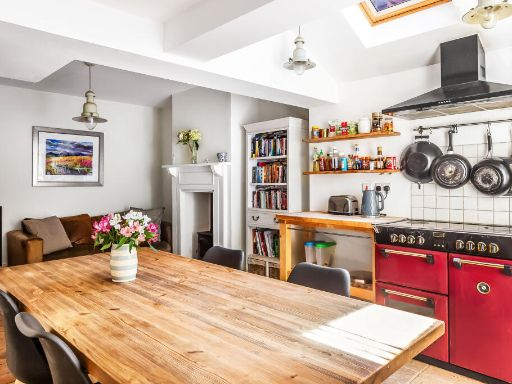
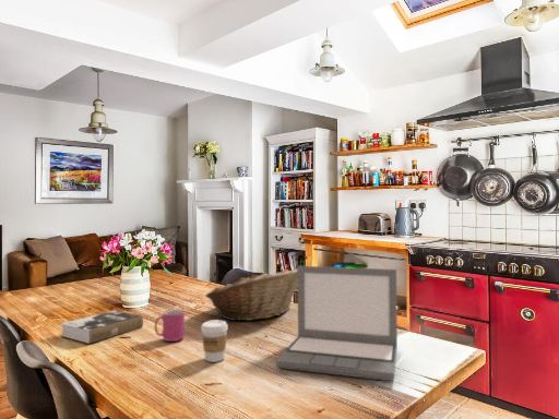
+ mug [154,309,186,343]
+ laptop [275,265,399,382]
+ book [60,310,144,345]
+ fruit basket [204,267,298,322]
+ coffee cup [200,319,229,363]
